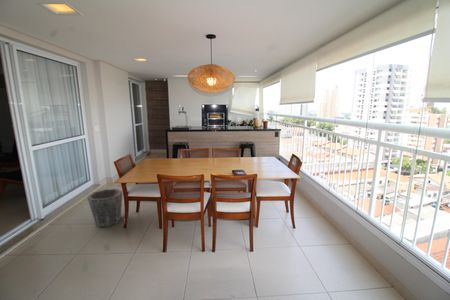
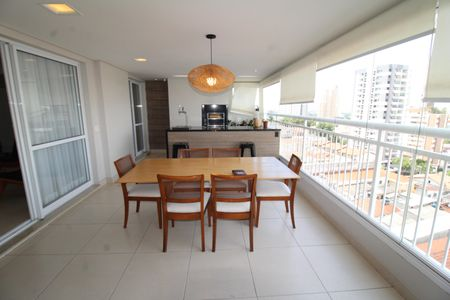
- waste bin [86,188,124,228]
